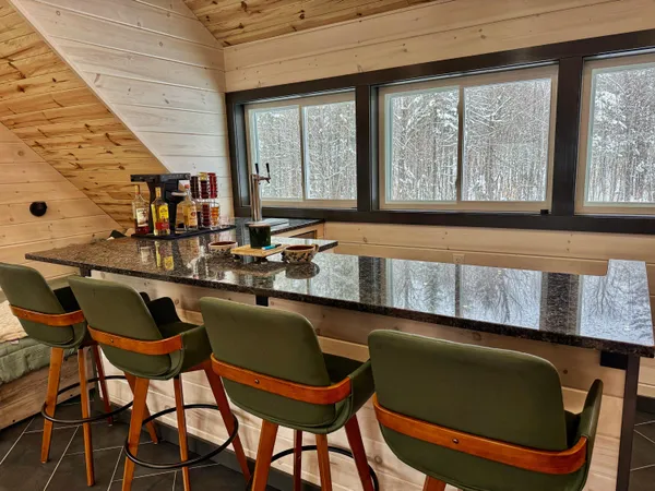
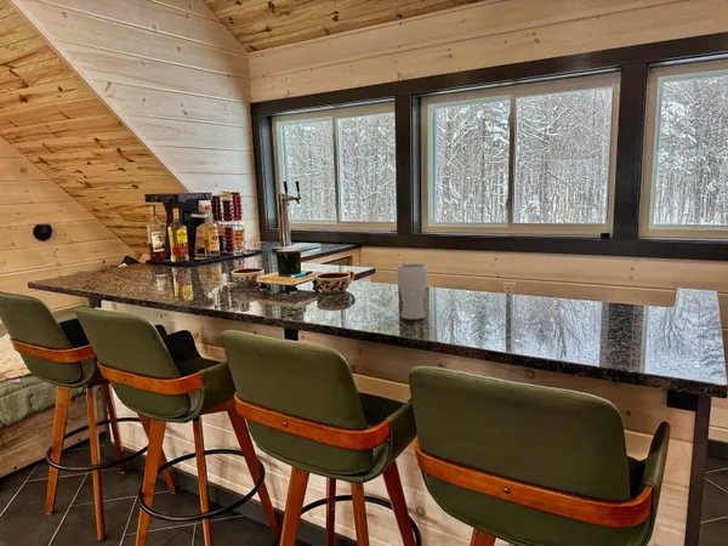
+ drinking glass [396,262,430,320]
